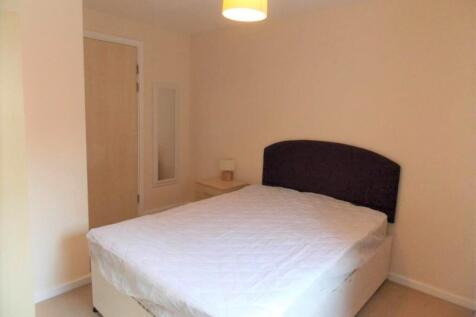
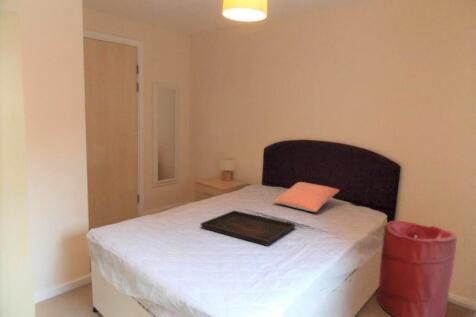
+ serving tray [200,210,297,247]
+ laundry hamper [377,220,458,317]
+ pillow [272,181,340,213]
